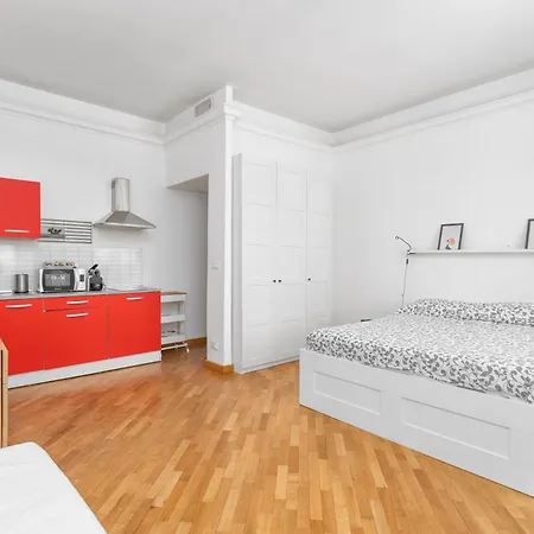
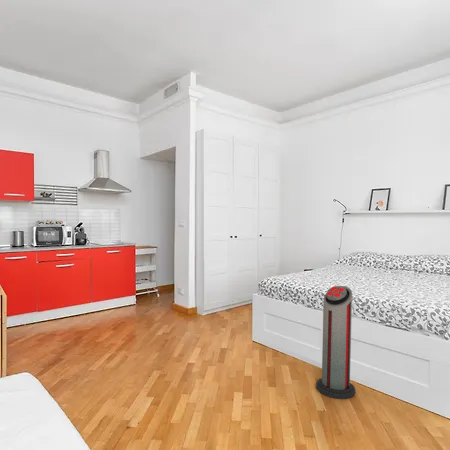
+ air purifier [315,285,356,400]
